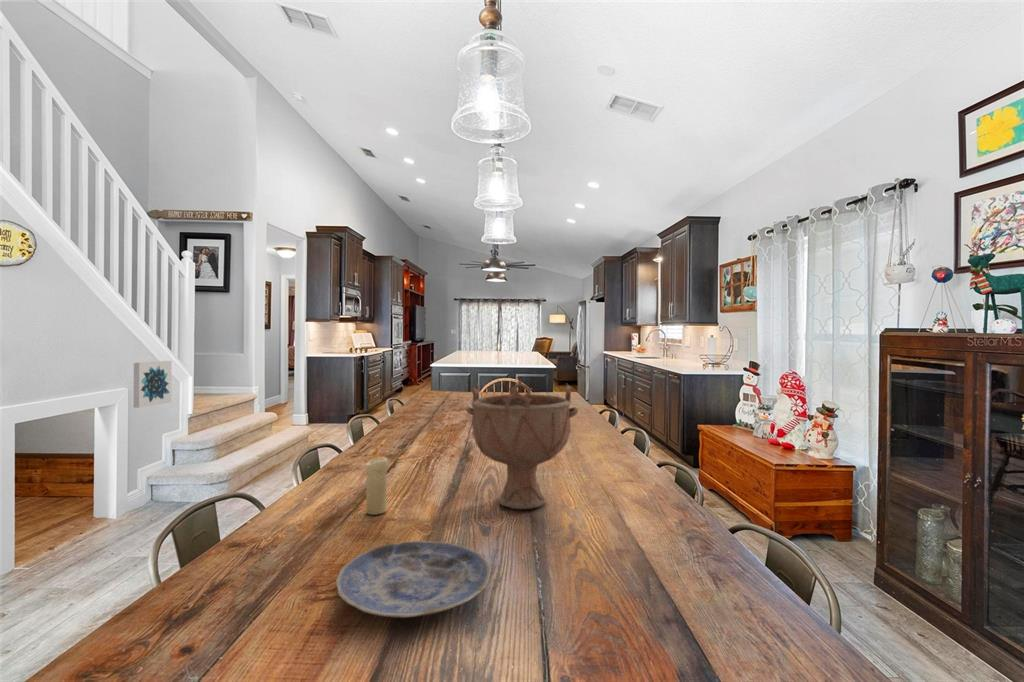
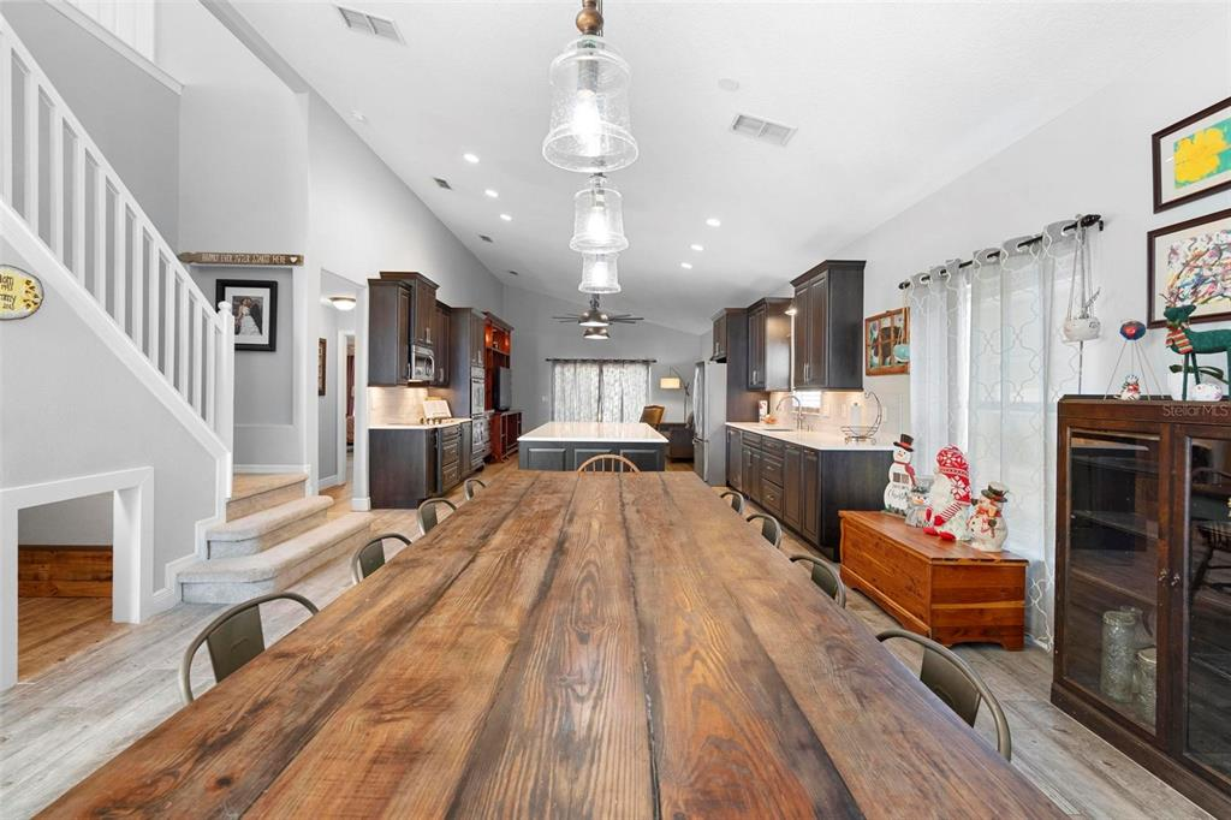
- plate [335,540,492,619]
- candle [365,447,389,516]
- wall art [132,360,172,409]
- decorative bowl [465,379,579,510]
